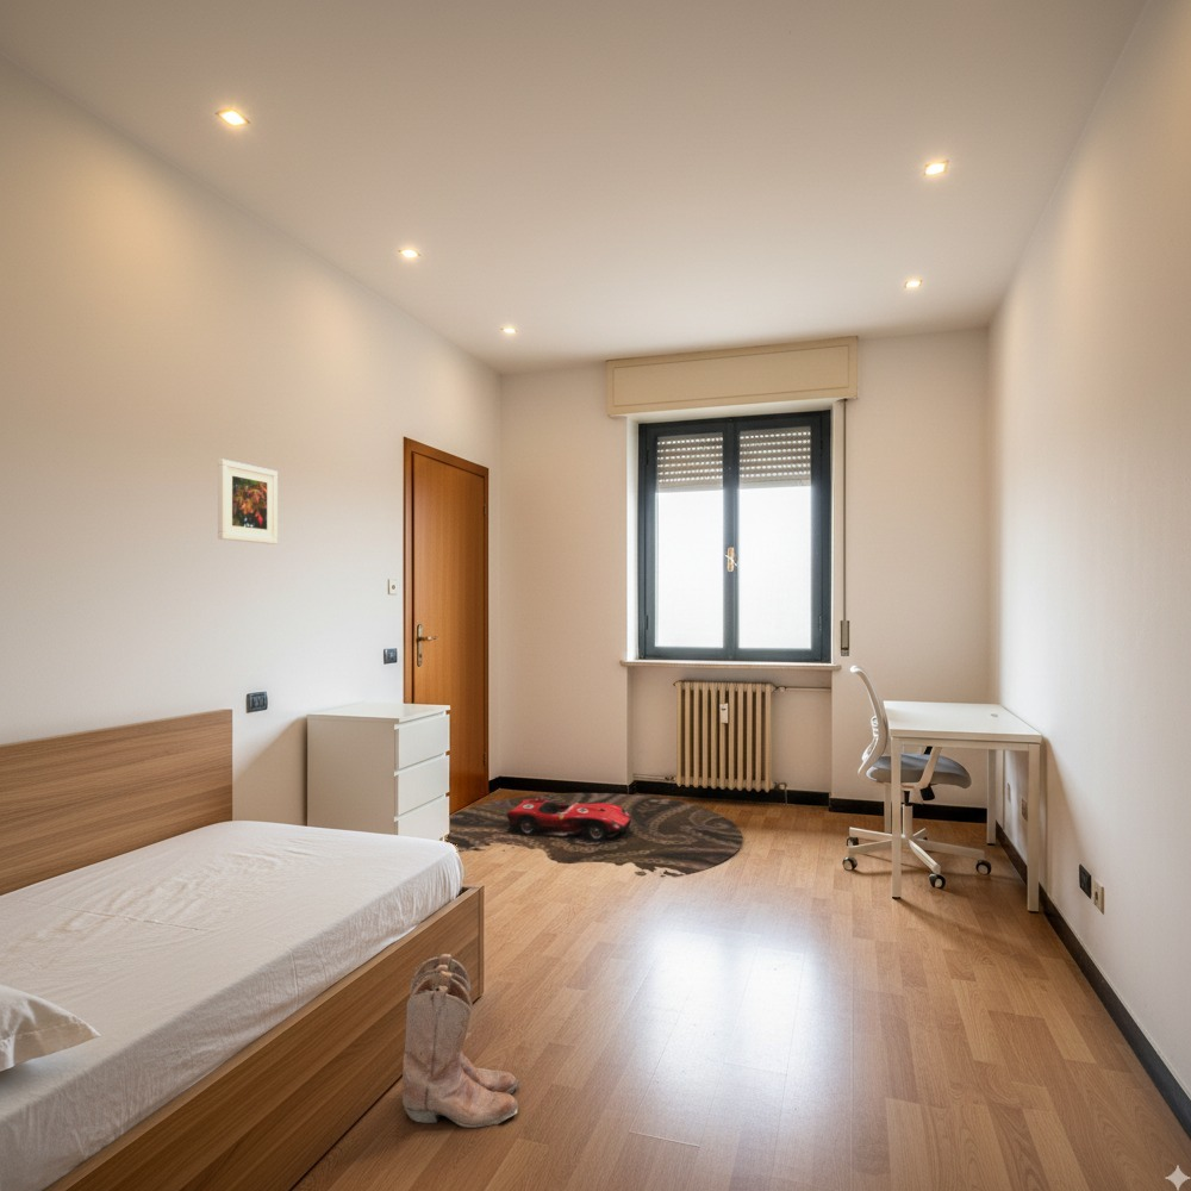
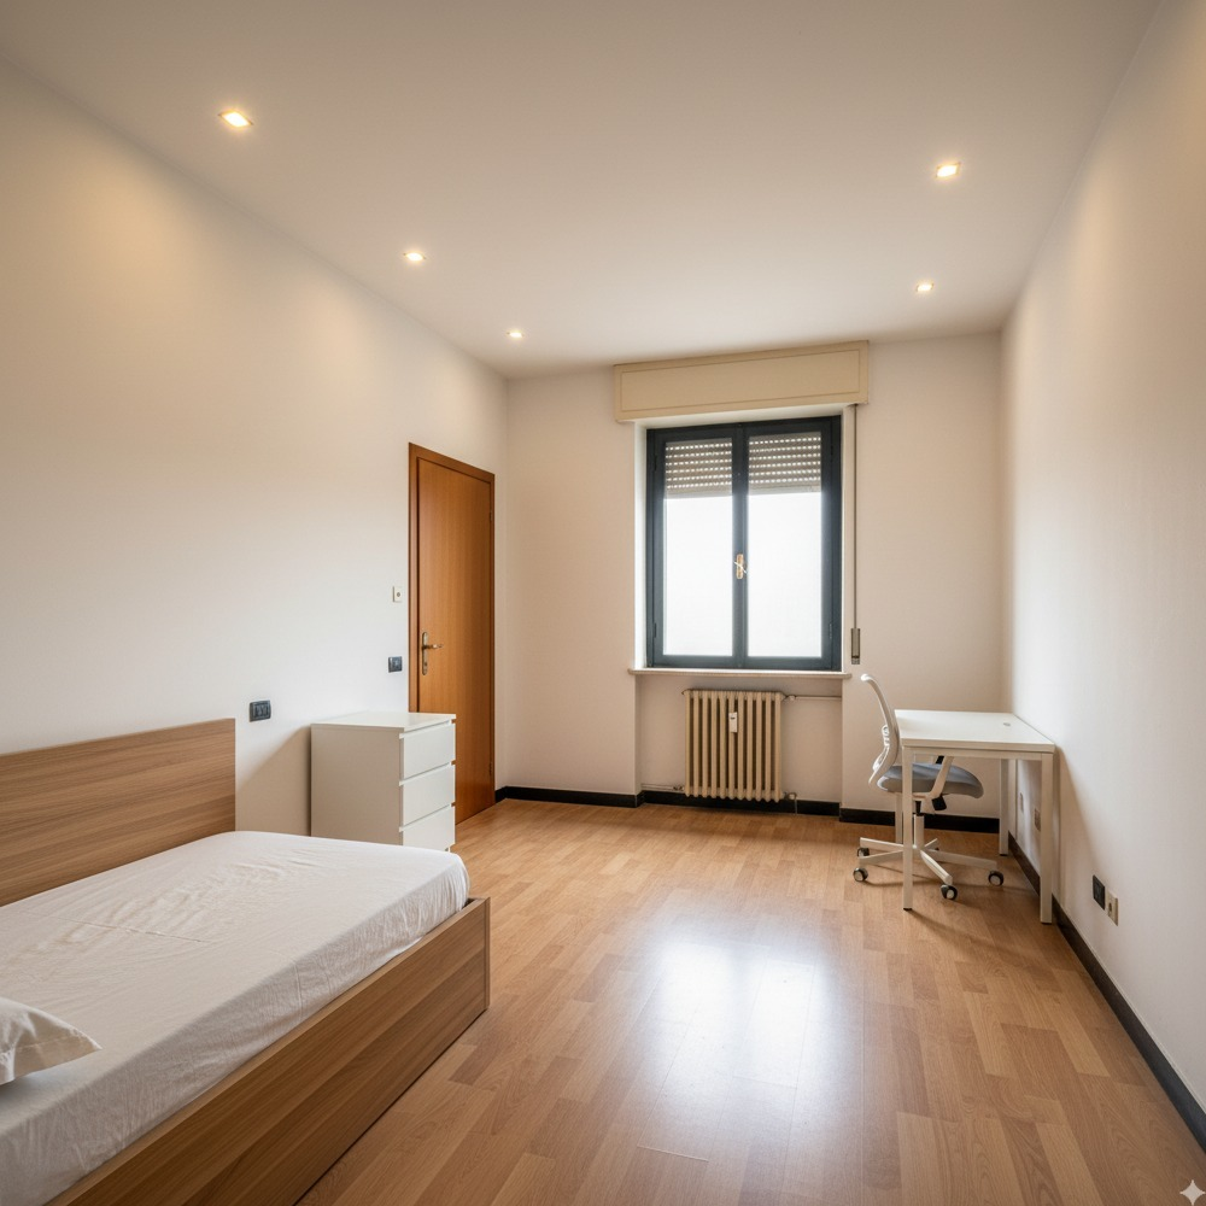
- area rug [445,792,744,879]
- boots [401,953,519,1129]
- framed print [217,459,279,545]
